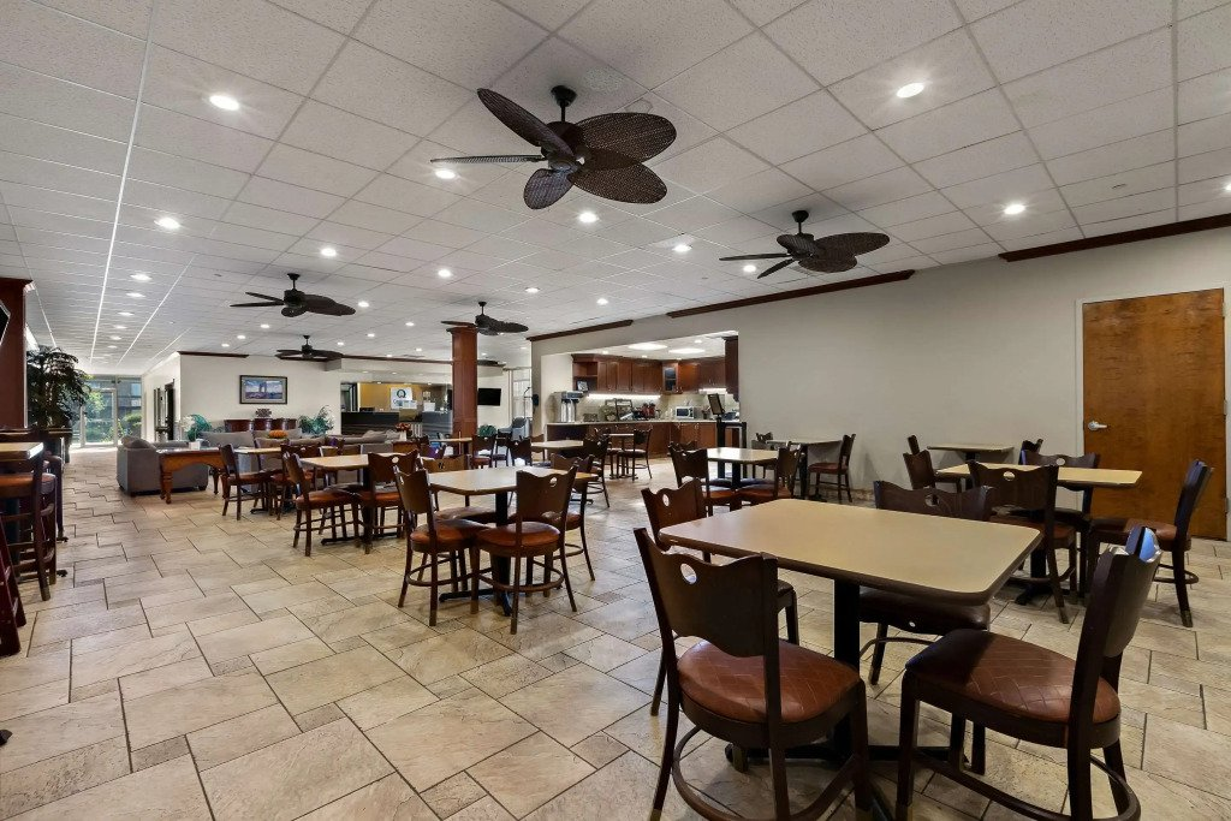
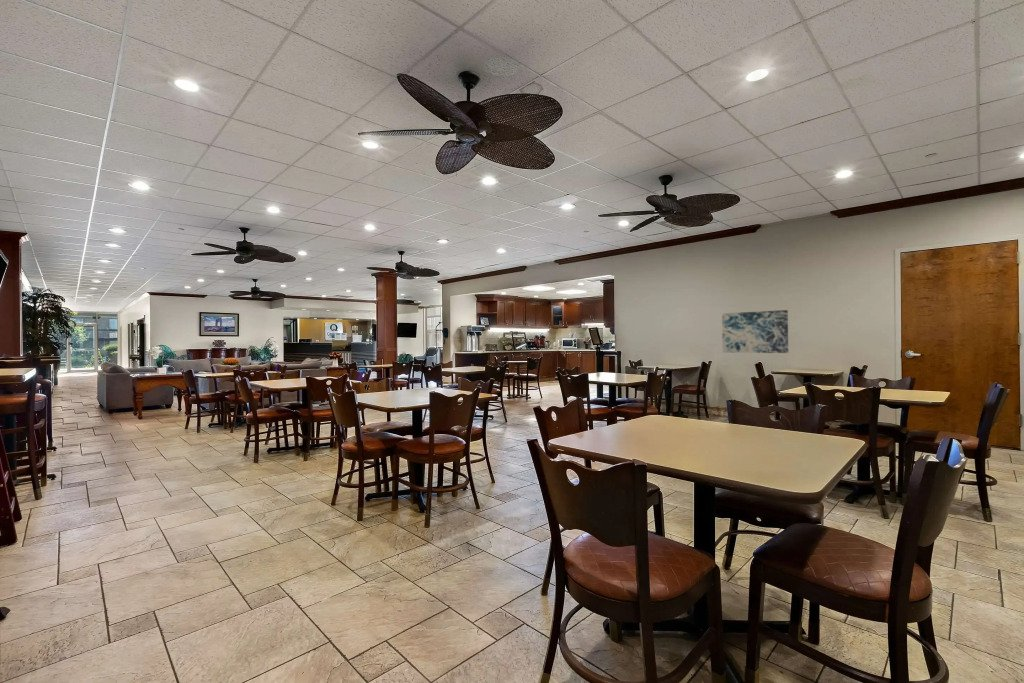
+ wall art [721,309,789,354]
